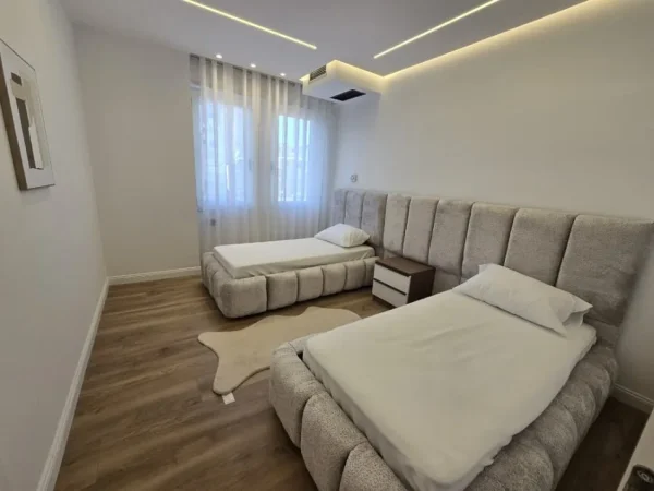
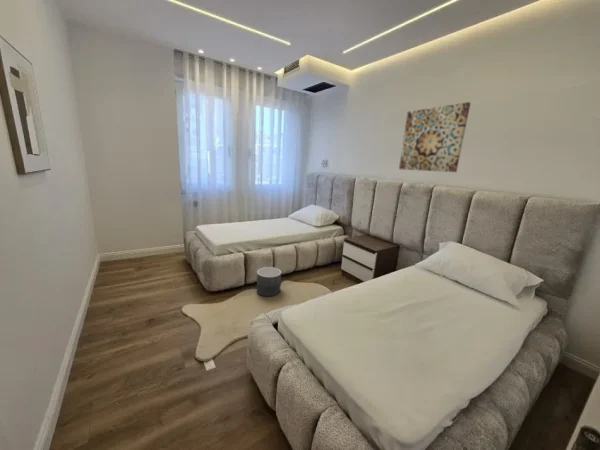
+ planter [256,266,282,298]
+ wall art [398,101,472,173]
